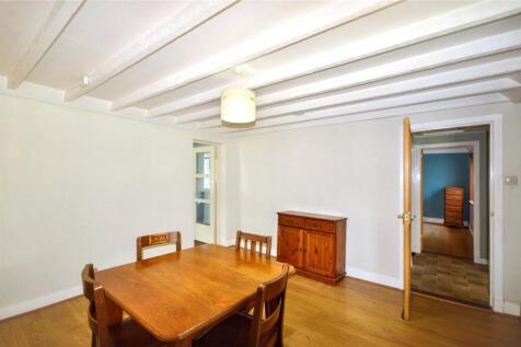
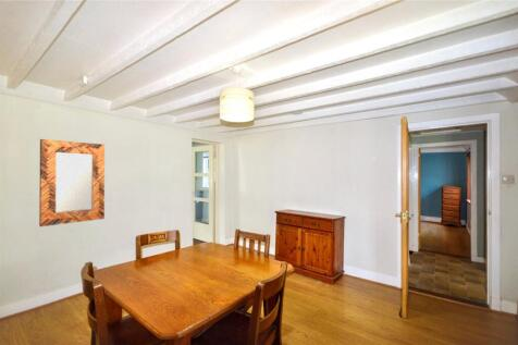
+ home mirror [38,138,106,227]
